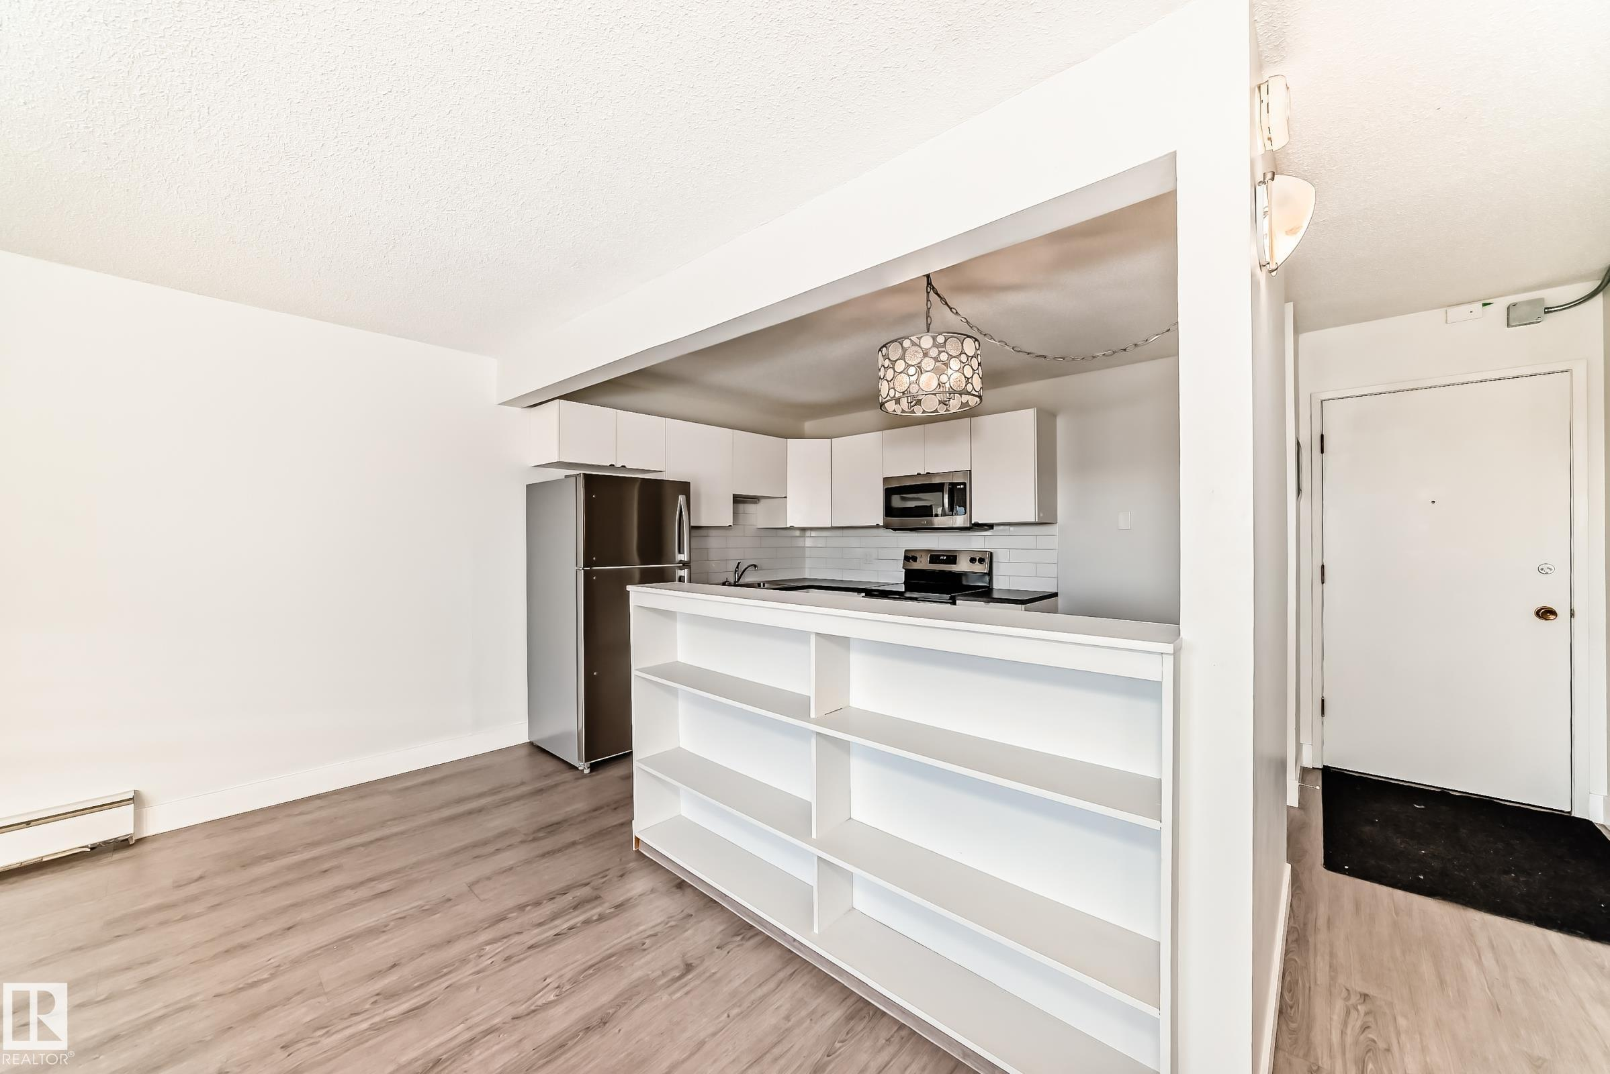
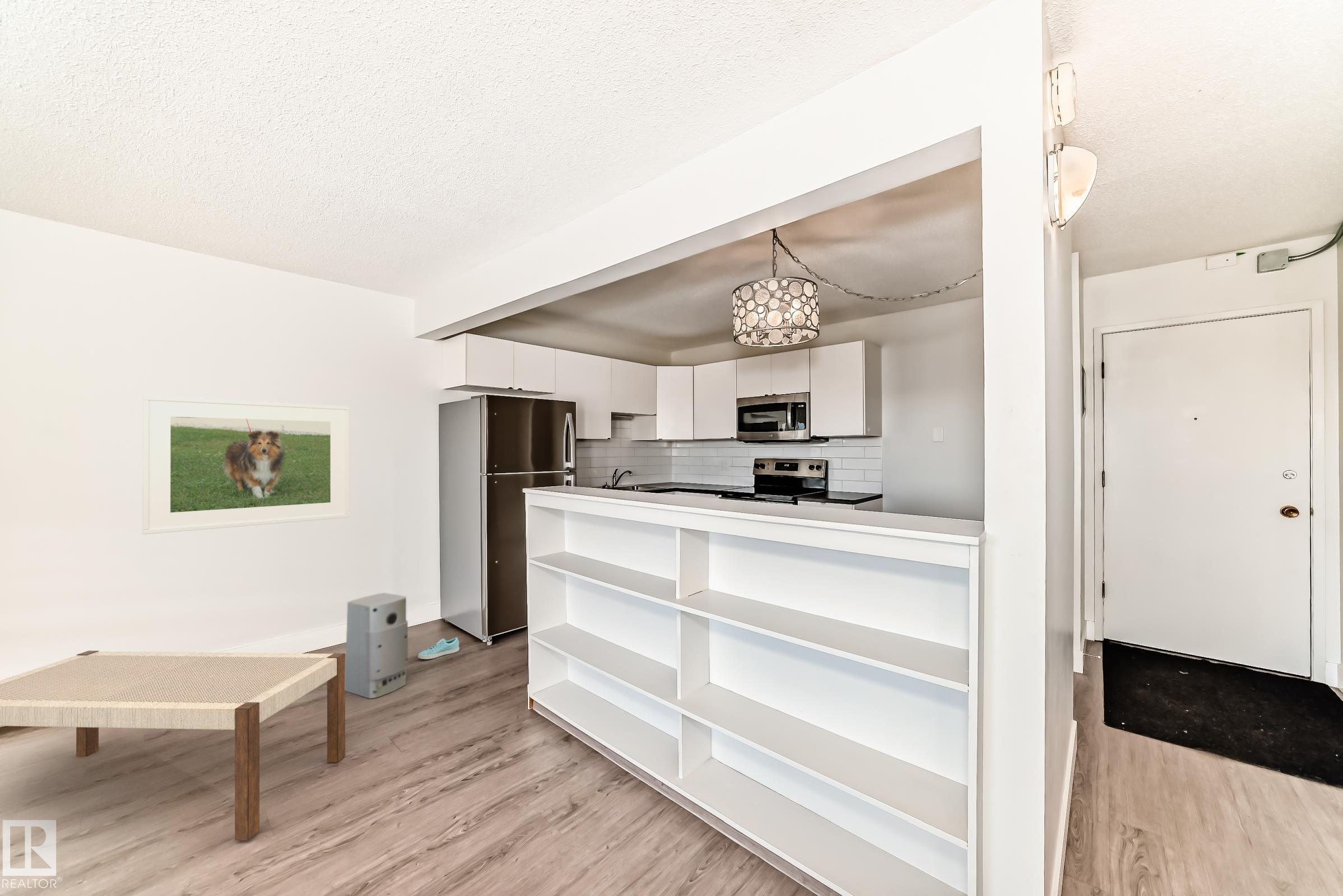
+ sneaker [417,637,460,660]
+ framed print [142,395,350,535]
+ bench [0,650,346,841]
+ air purifier [345,592,408,699]
